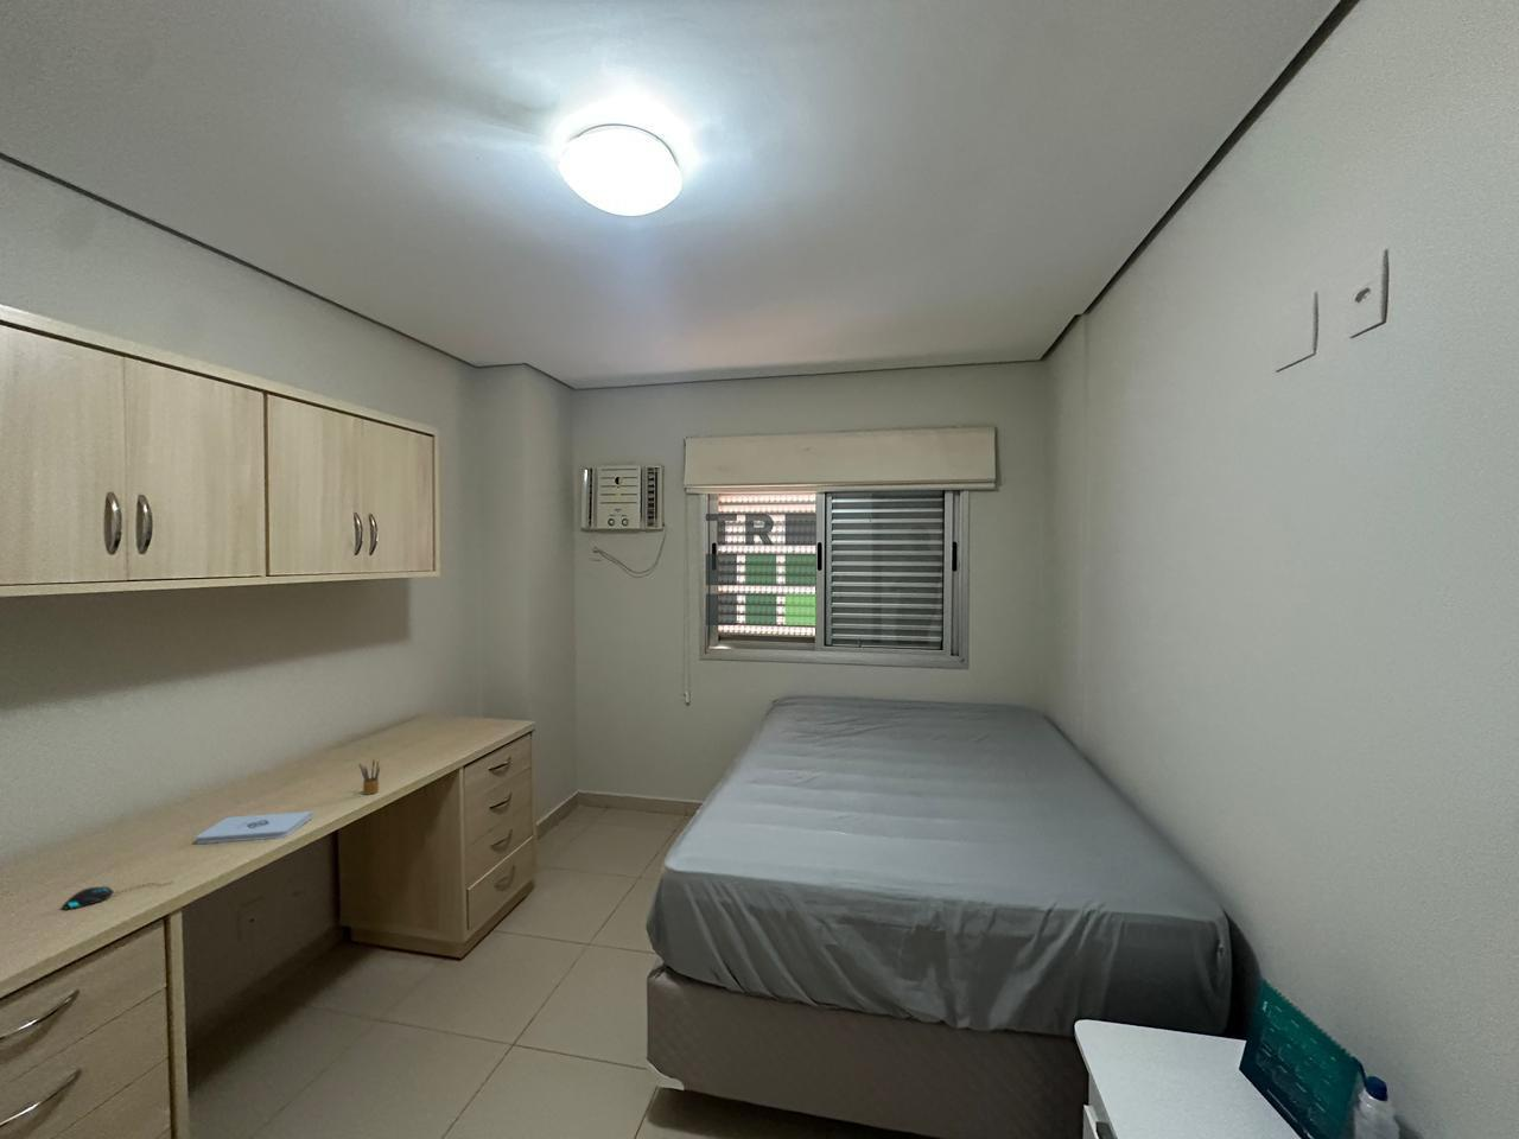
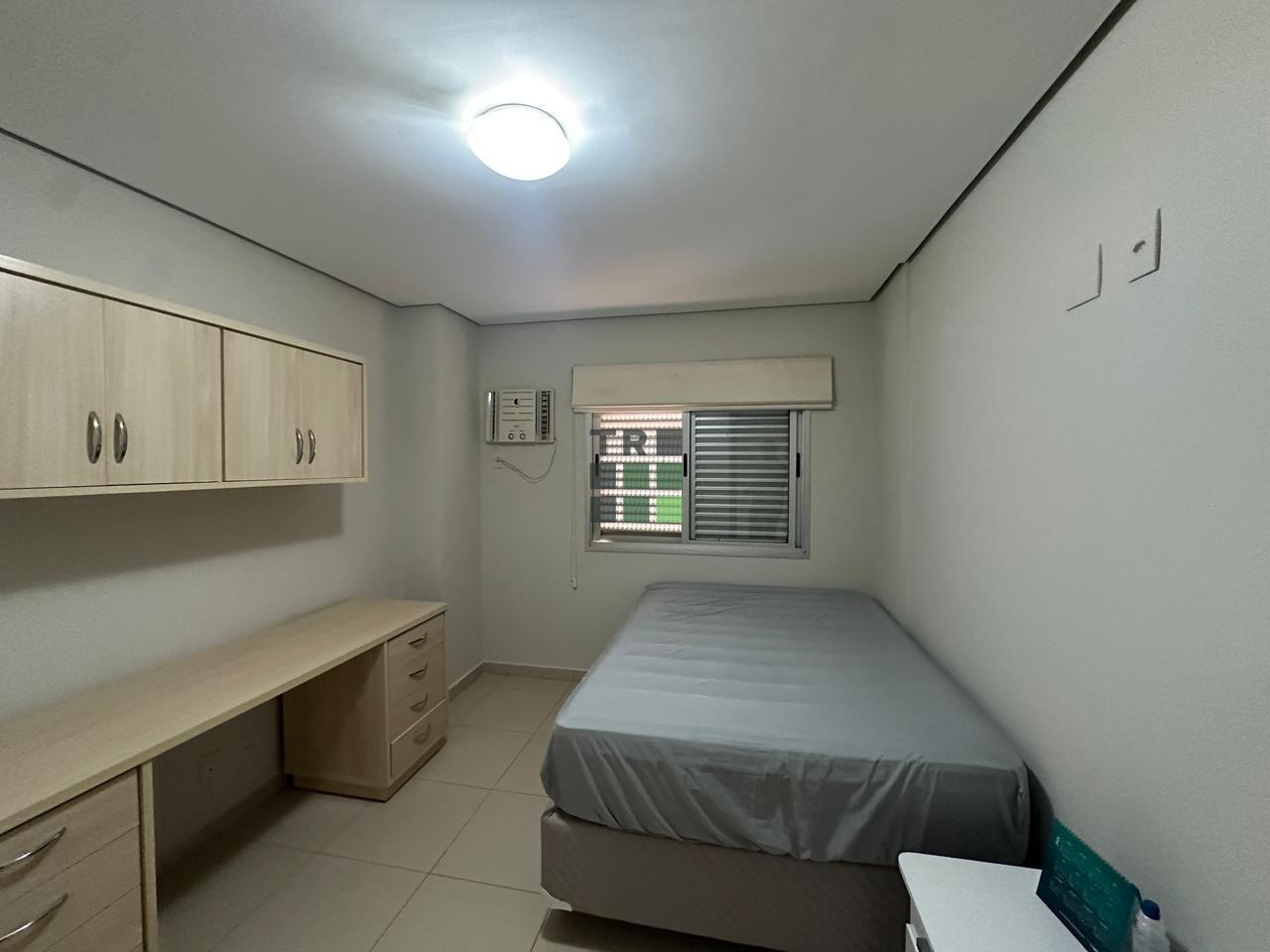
- pencil box [359,759,380,796]
- mouse [61,881,173,910]
- notepad [195,810,313,845]
